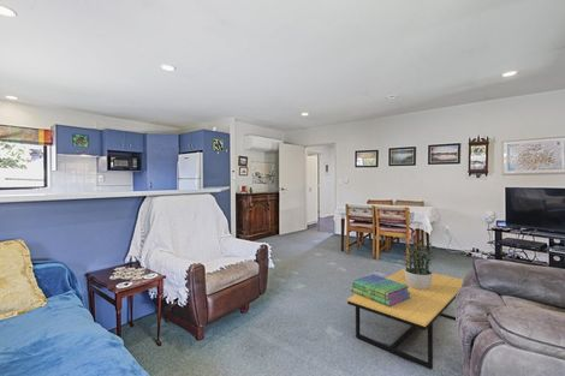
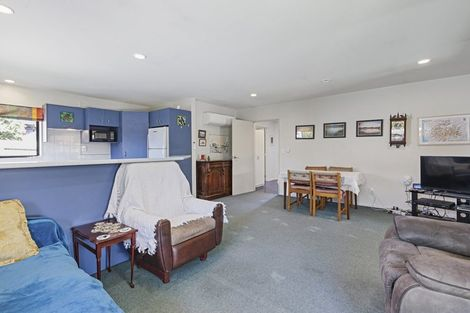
- potted plant [404,238,436,290]
- coffee table [346,267,464,371]
- stack of books [349,274,410,306]
